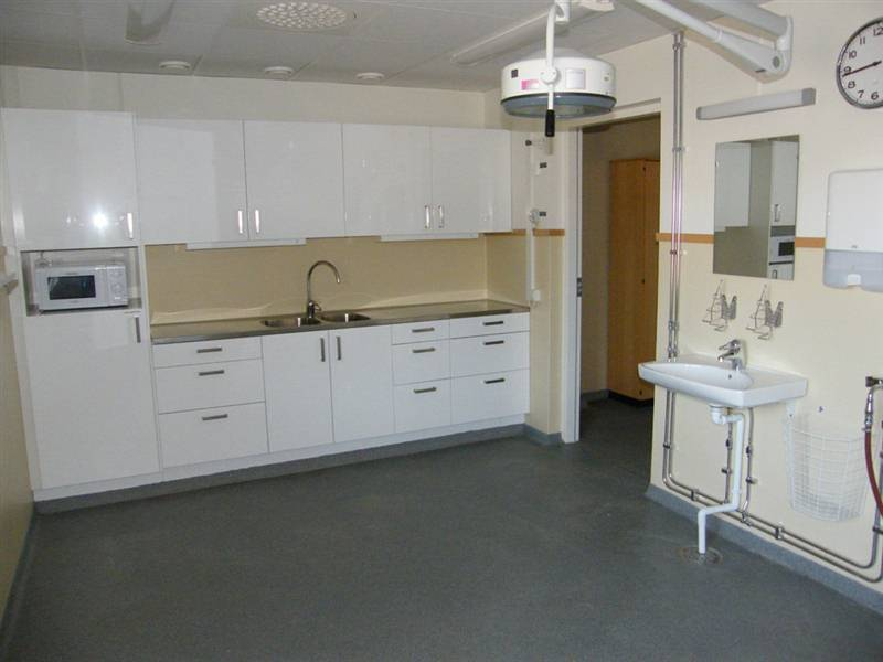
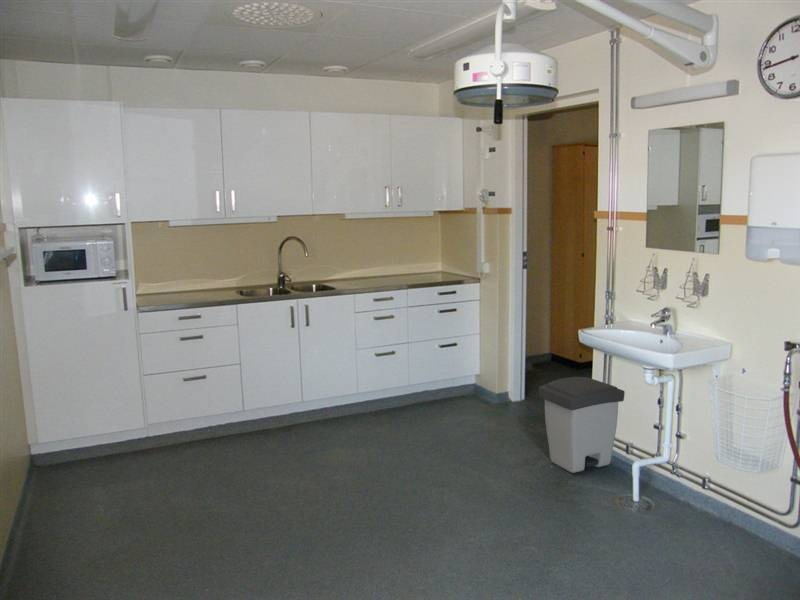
+ trash can [538,376,626,474]
